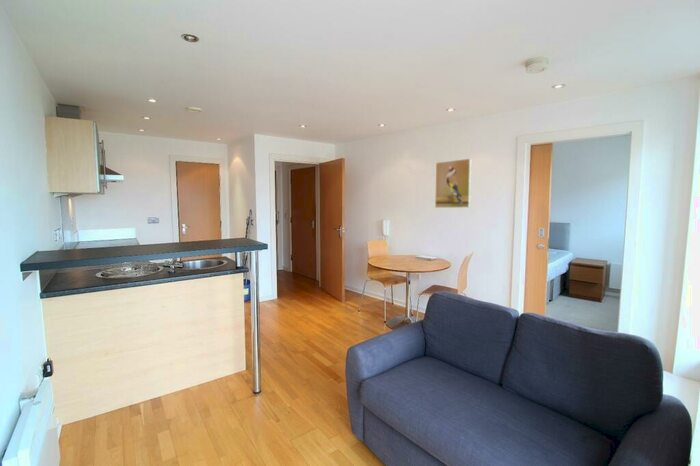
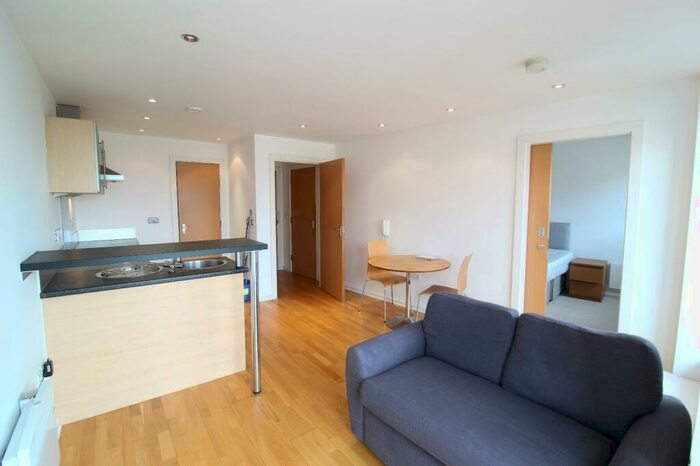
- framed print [434,158,472,209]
